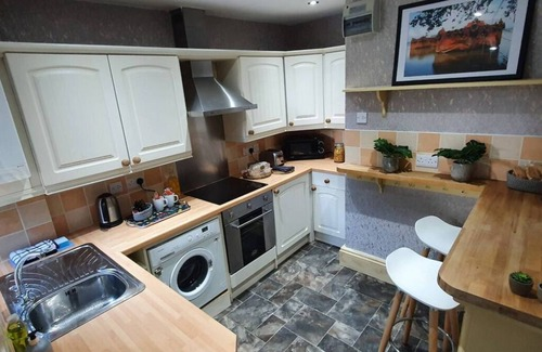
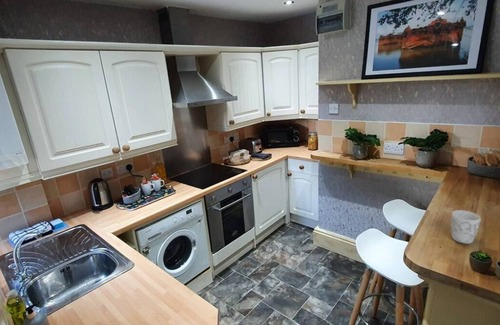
+ mug [450,209,482,245]
